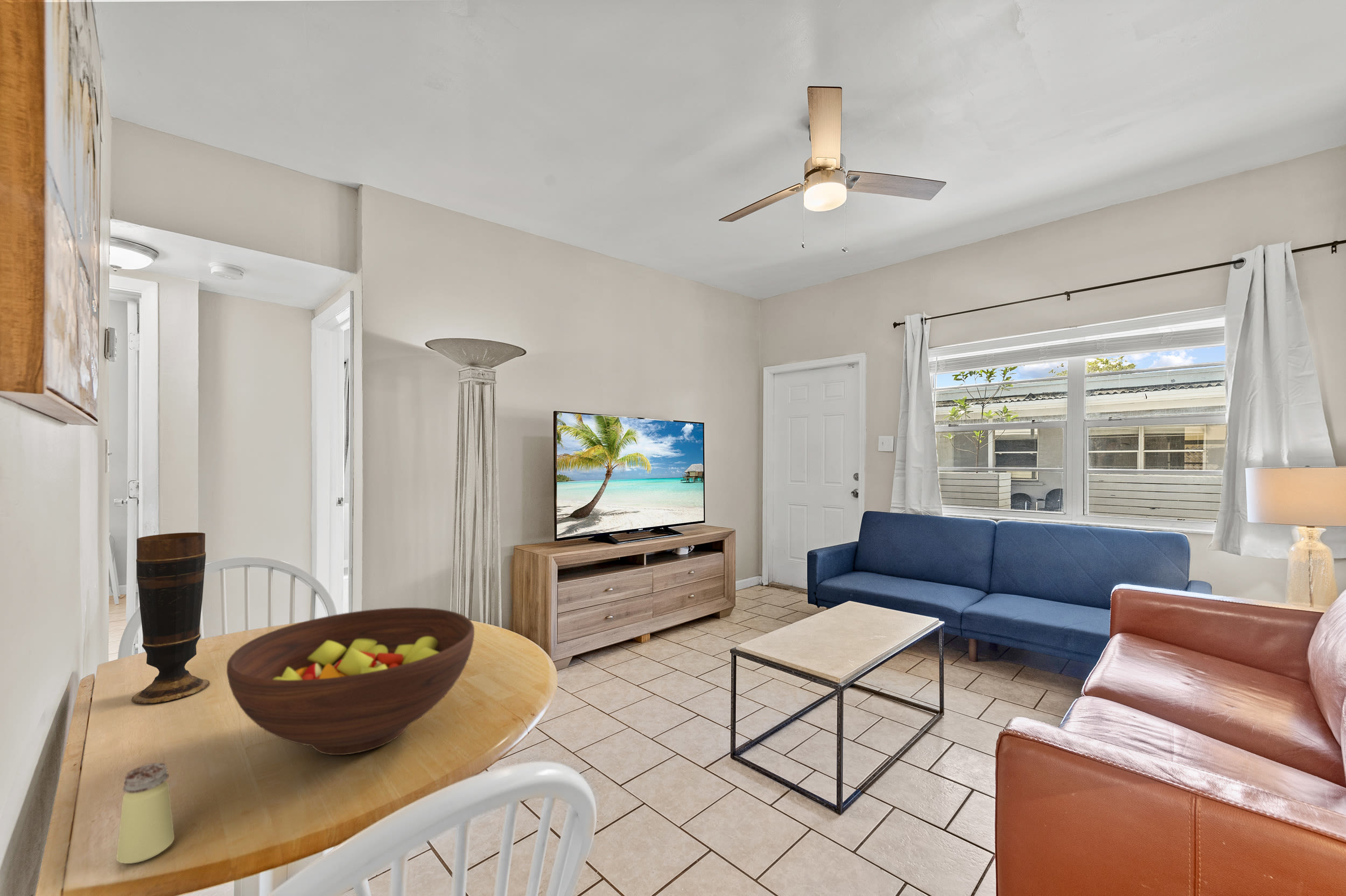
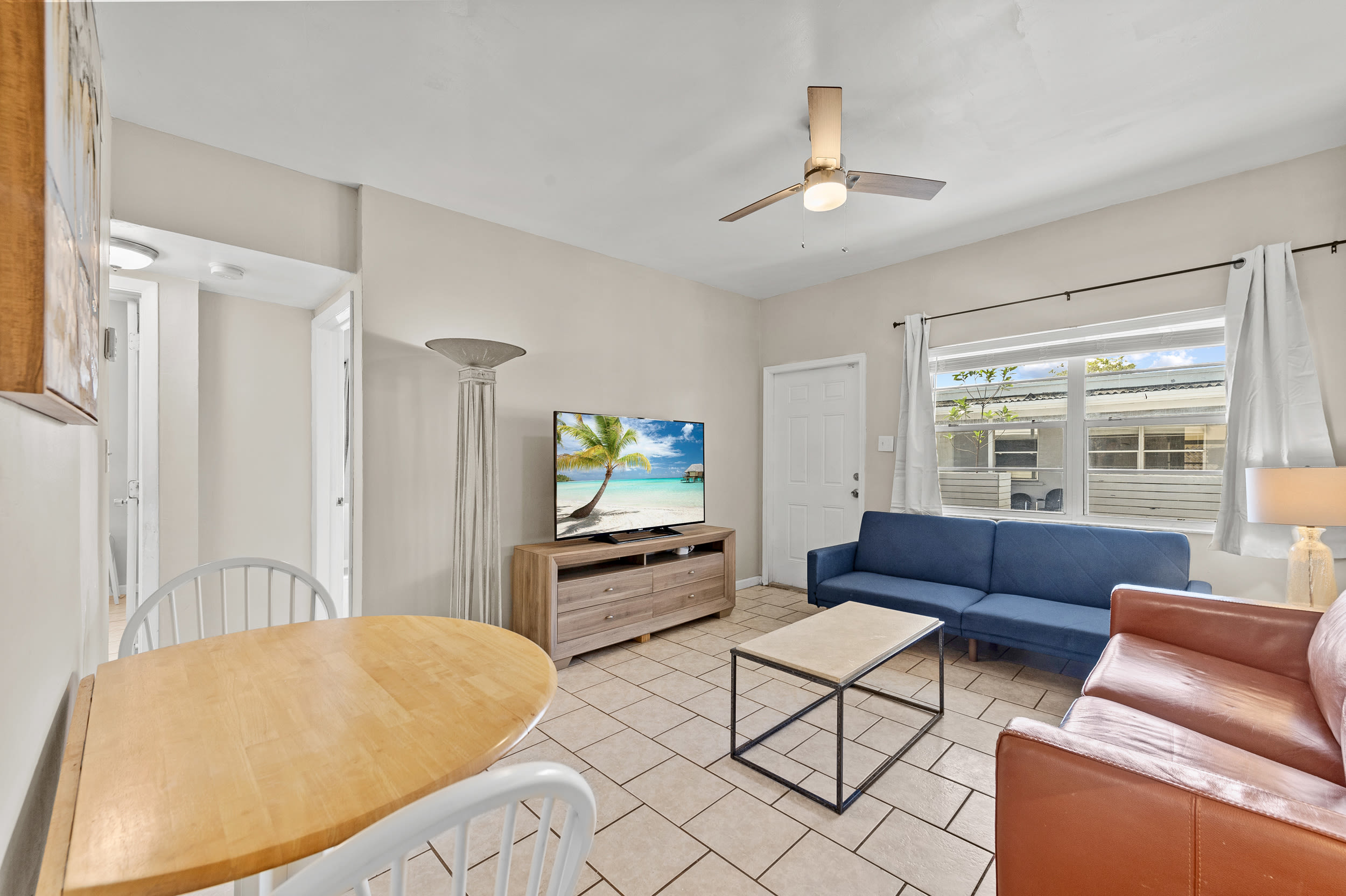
- vase [131,532,210,704]
- fruit bowl [226,607,475,755]
- saltshaker [116,762,175,864]
